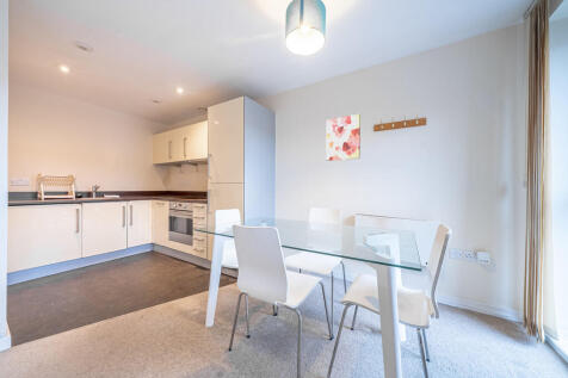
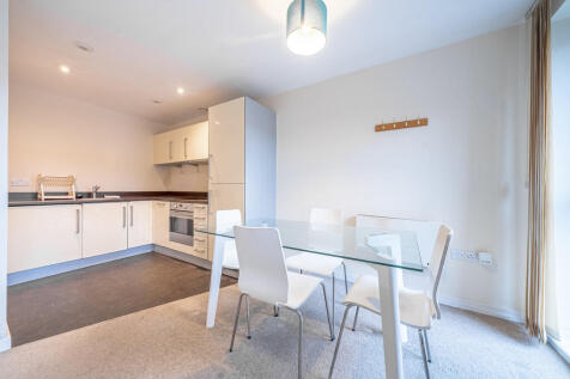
- wall art [325,113,362,162]
